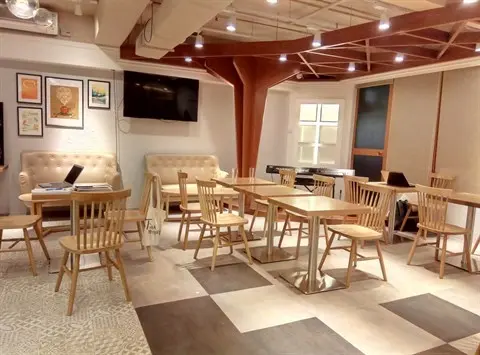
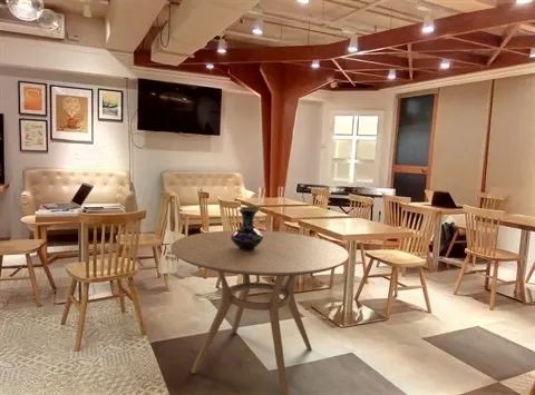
+ vase [231,206,263,250]
+ dining table [169,229,350,395]
